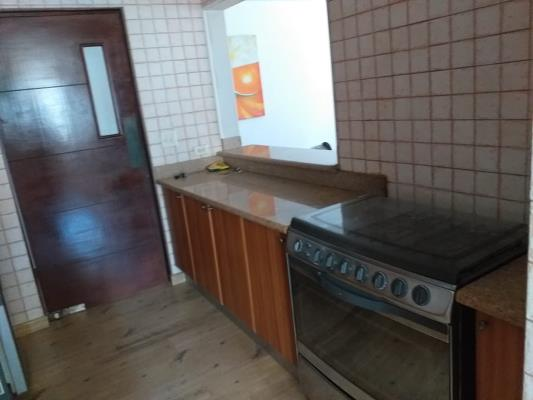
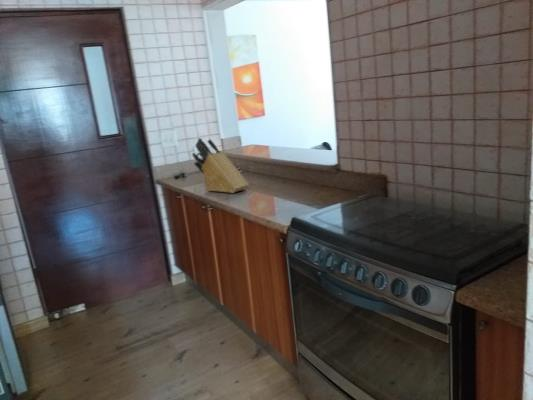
+ knife block [191,137,250,194]
